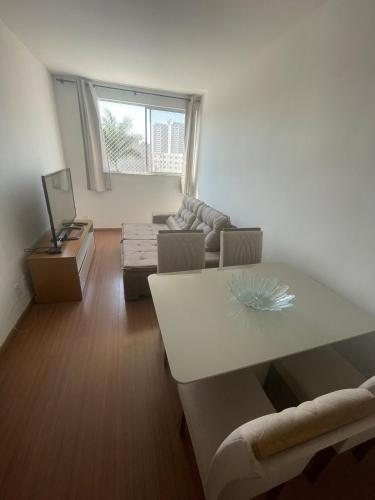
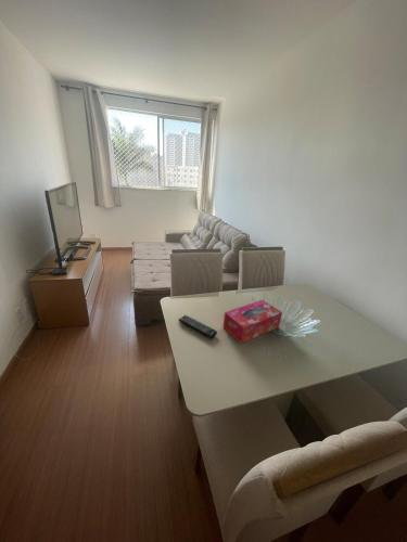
+ tissue box [222,299,283,345]
+ remote control [178,314,218,339]
